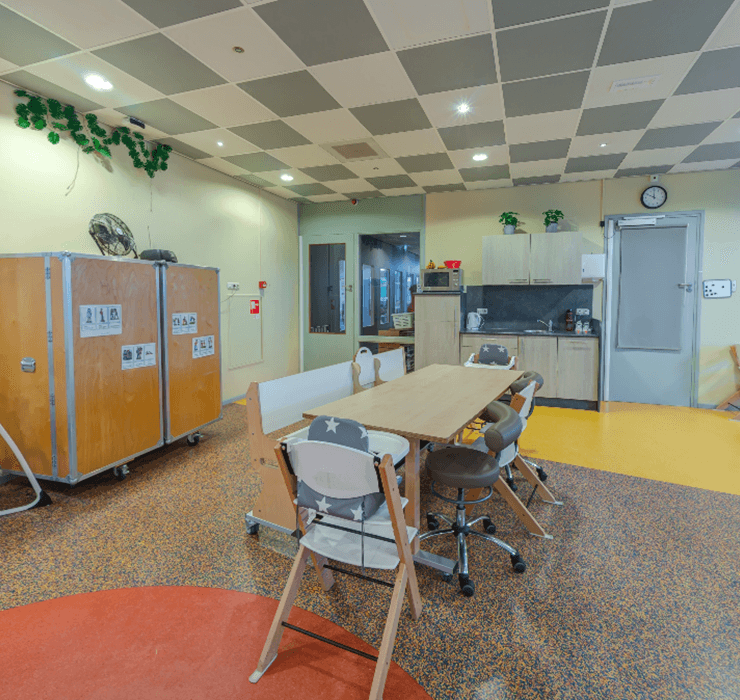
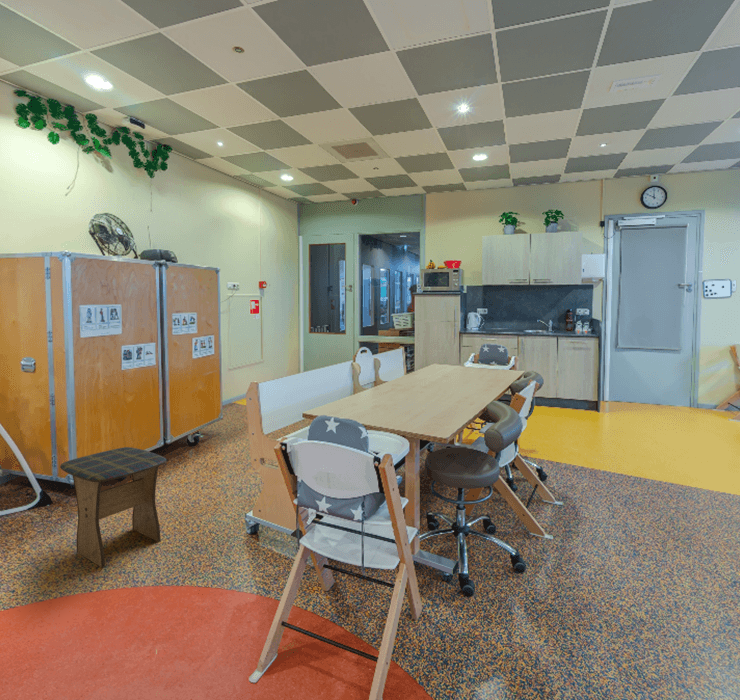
+ stool [59,446,168,569]
